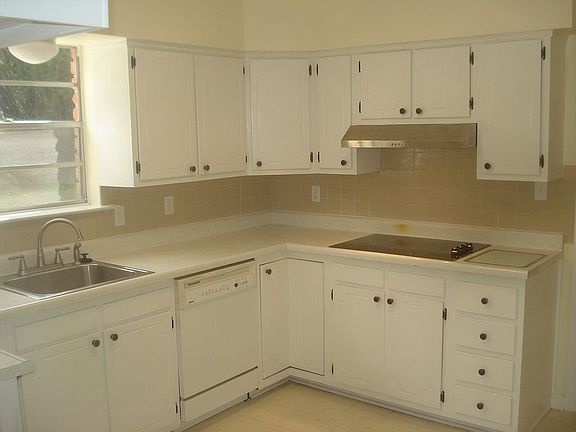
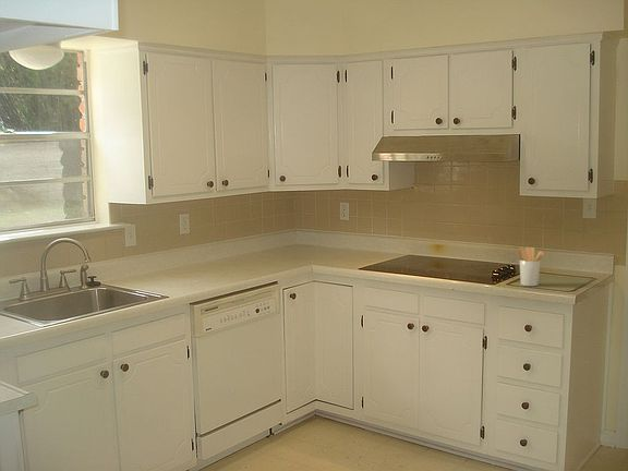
+ utensil holder [517,246,545,287]
